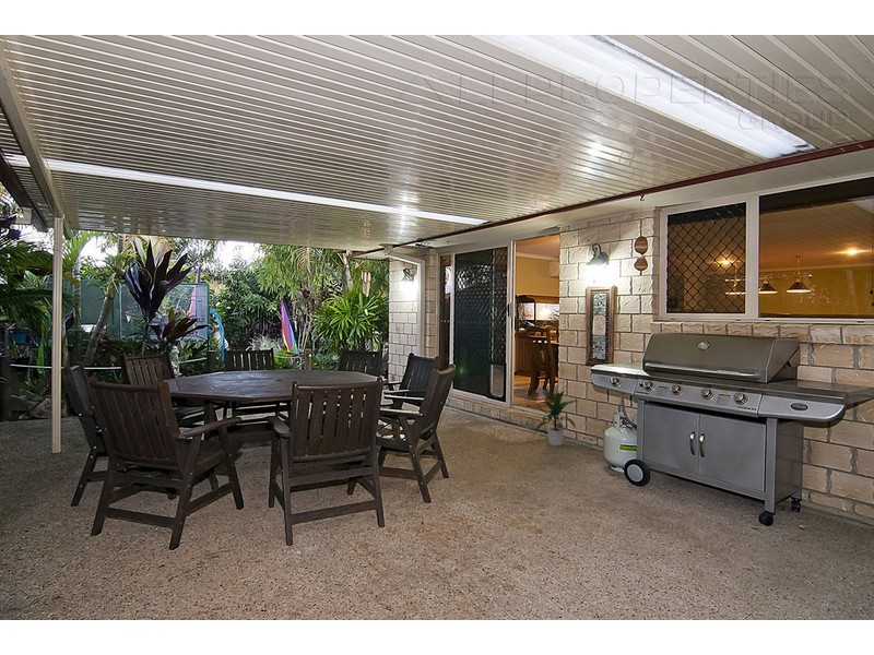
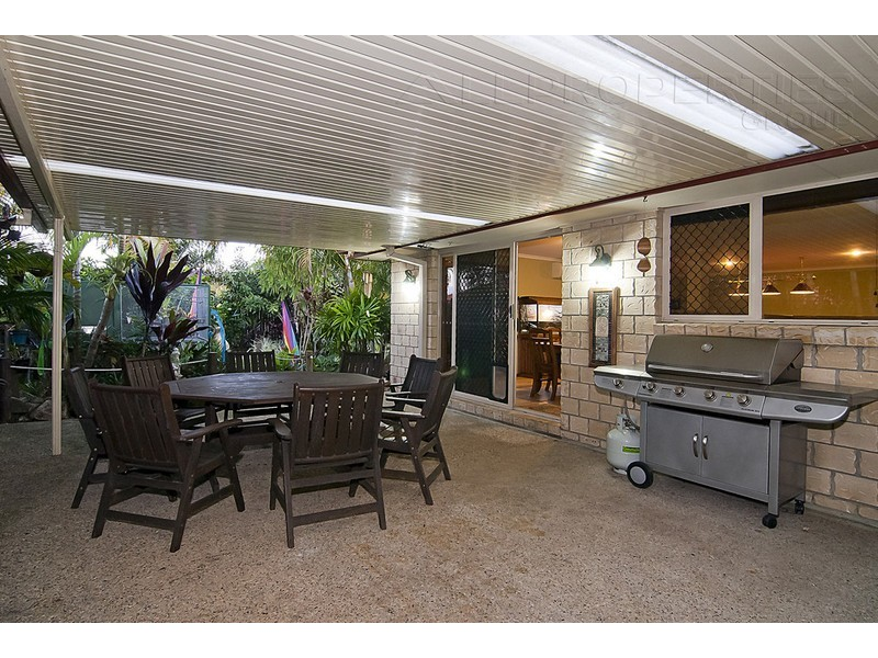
- indoor plant [533,389,580,448]
